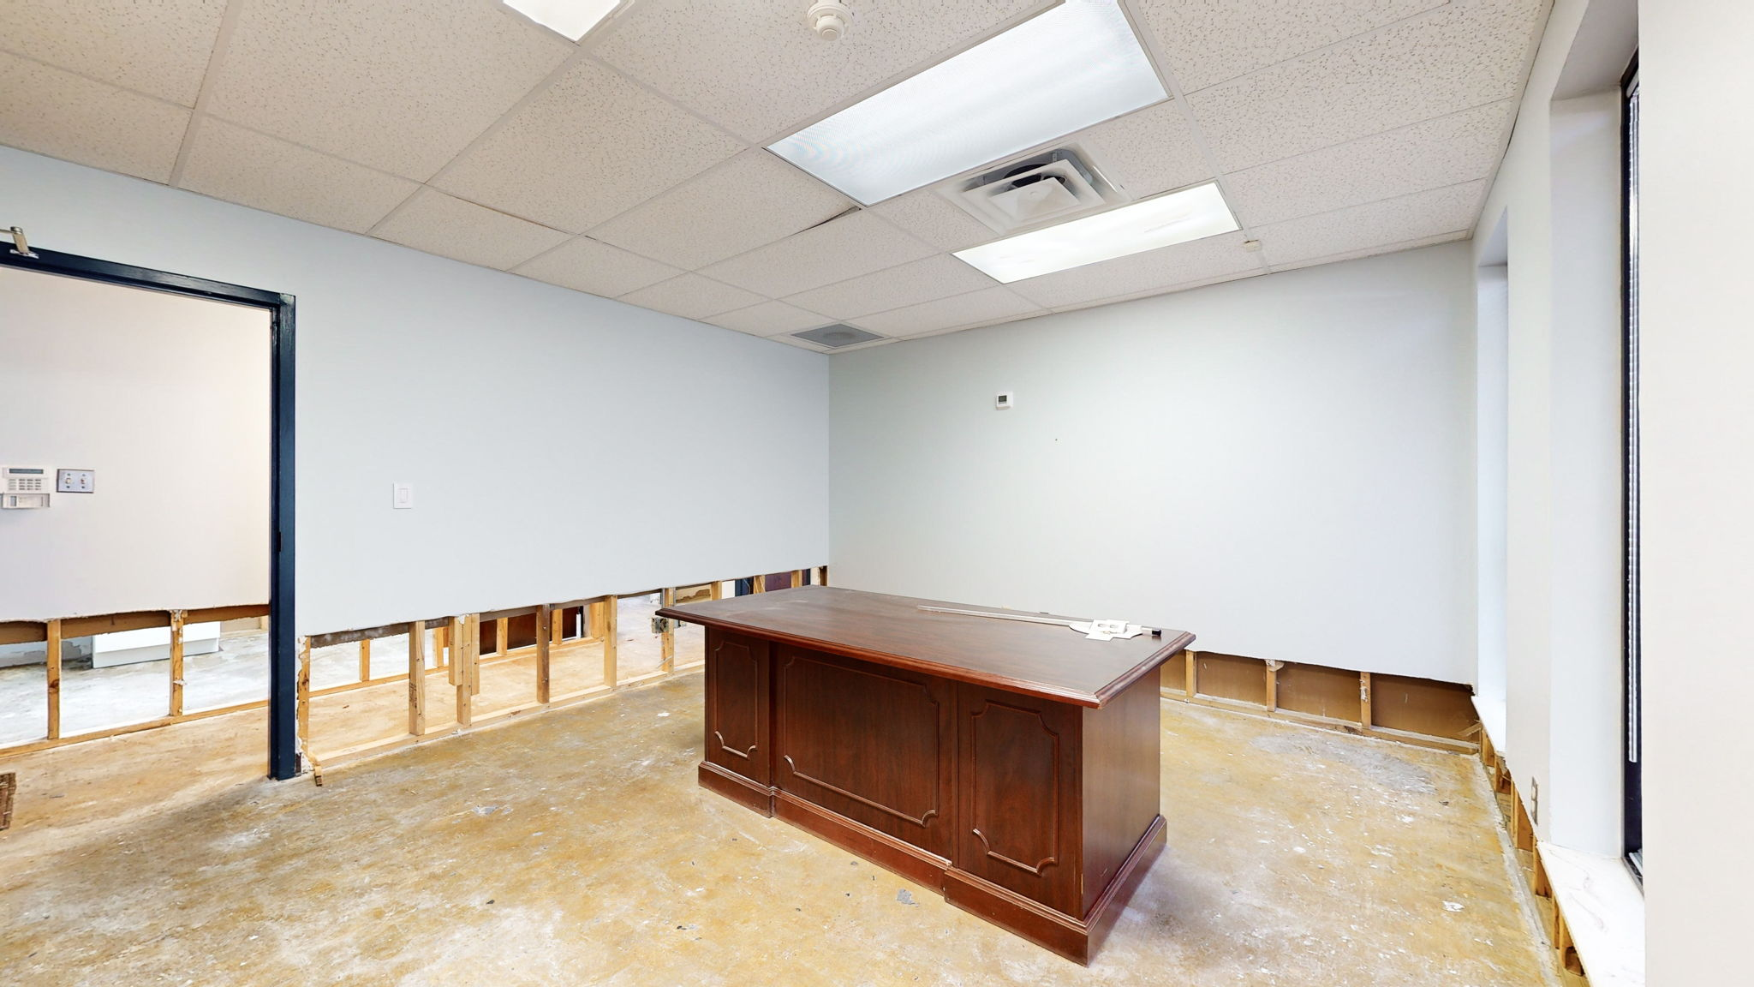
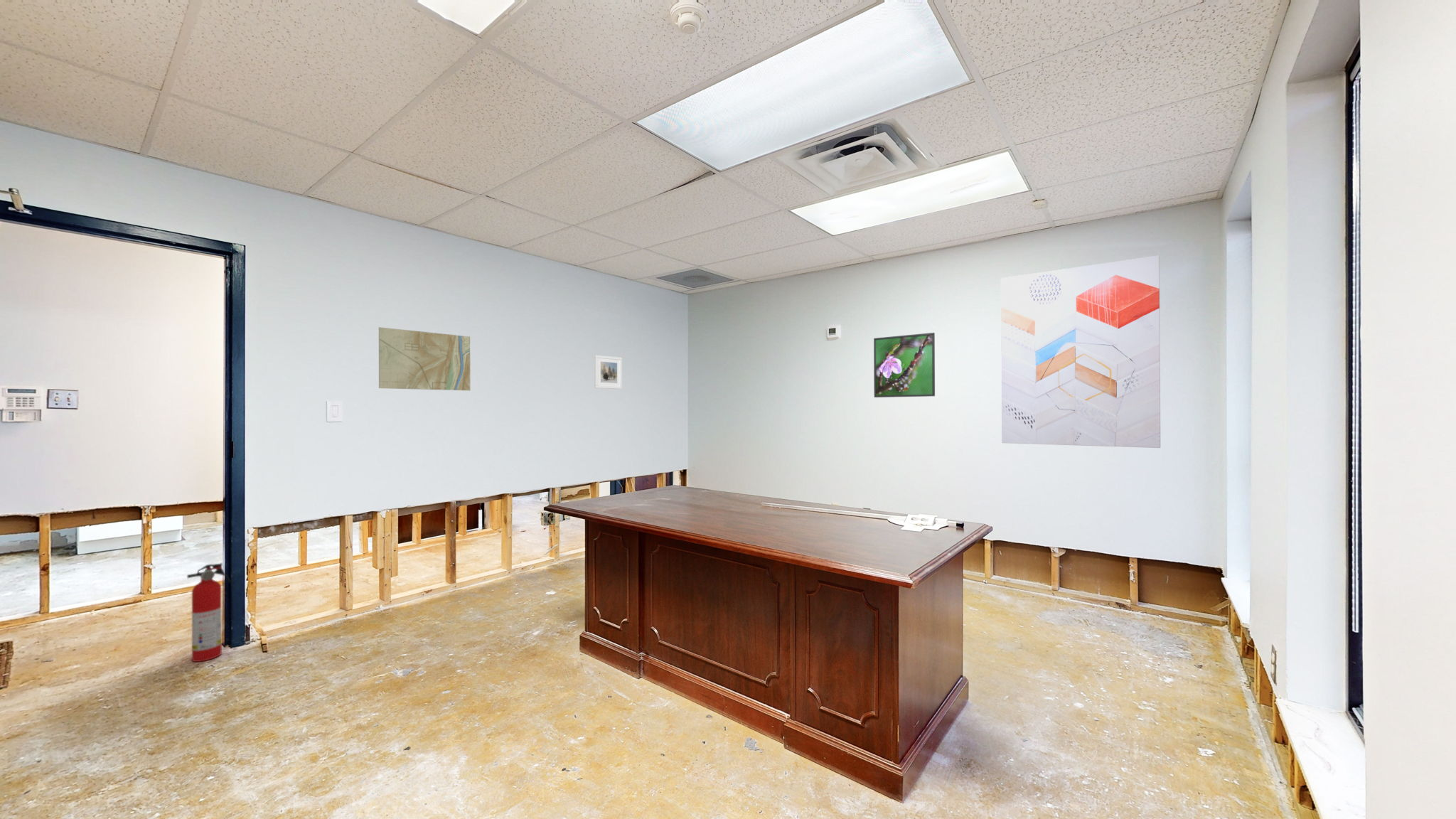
+ map [378,326,471,391]
+ fire extinguisher [186,562,231,663]
+ wall art [1000,255,1161,449]
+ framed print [873,332,936,398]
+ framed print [594,355,623,390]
